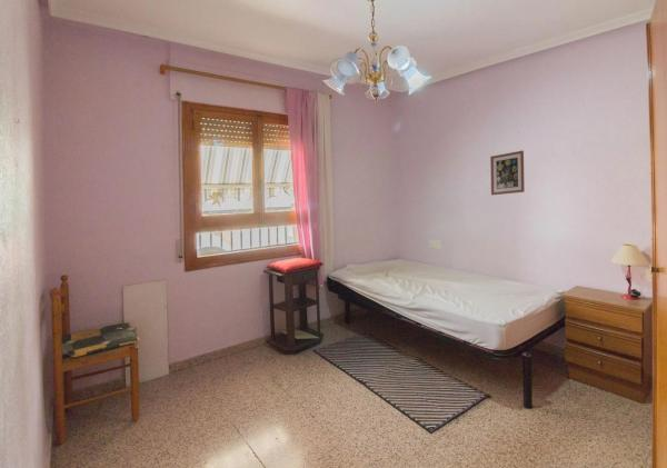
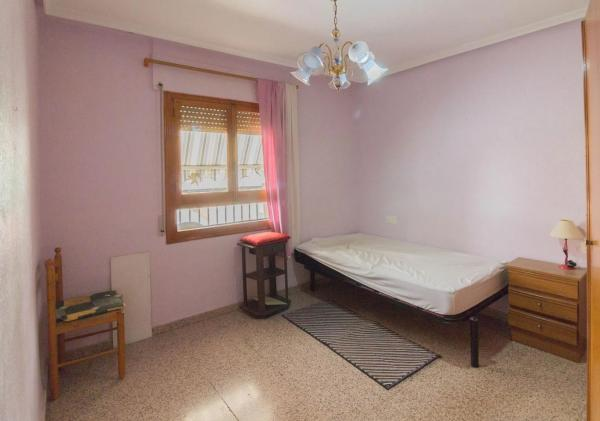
- wall art [489,149,526,196]
